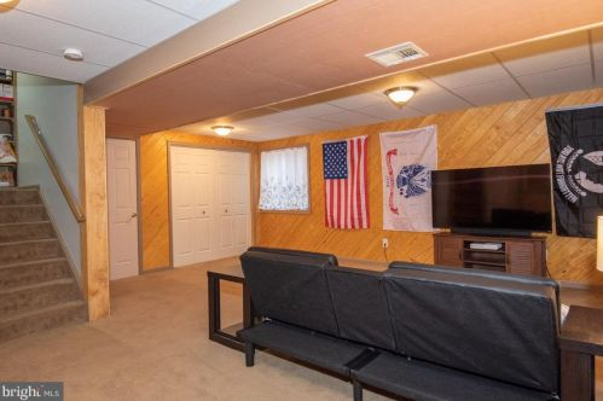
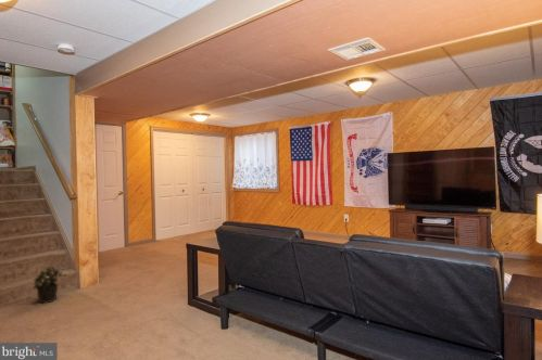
+ potted plant [33,265,67,304]
